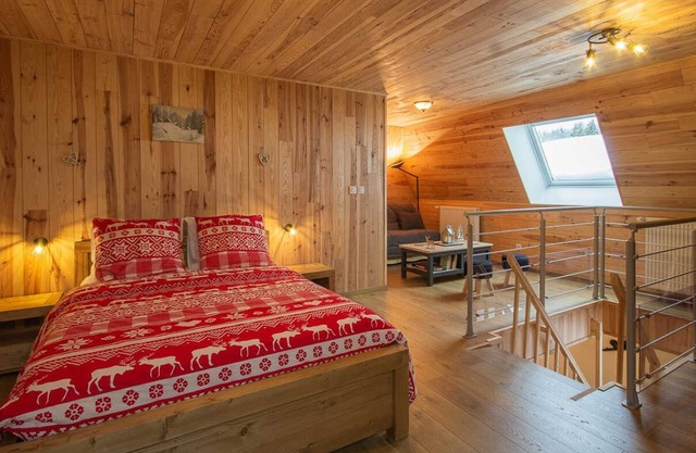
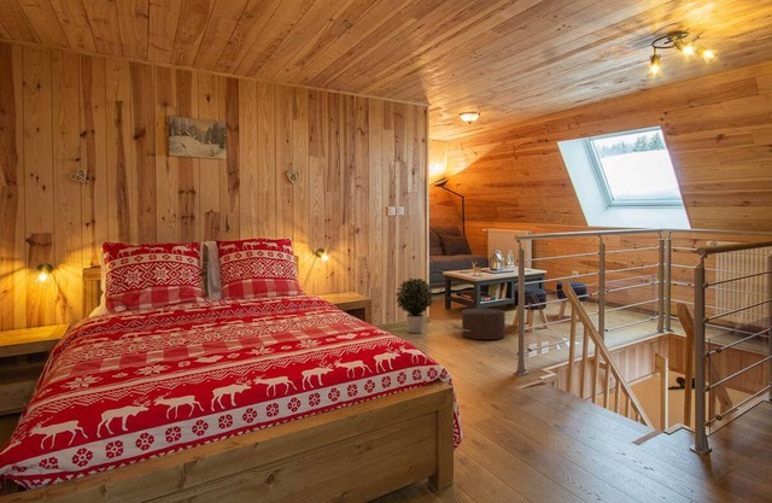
+ pouf [451,308,509,340]
+ potted plant [394,277,435,334]
